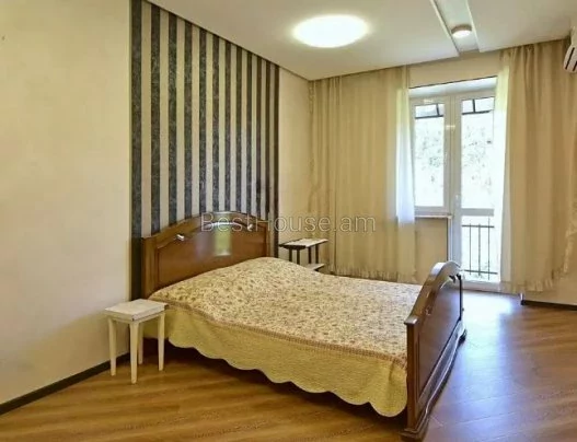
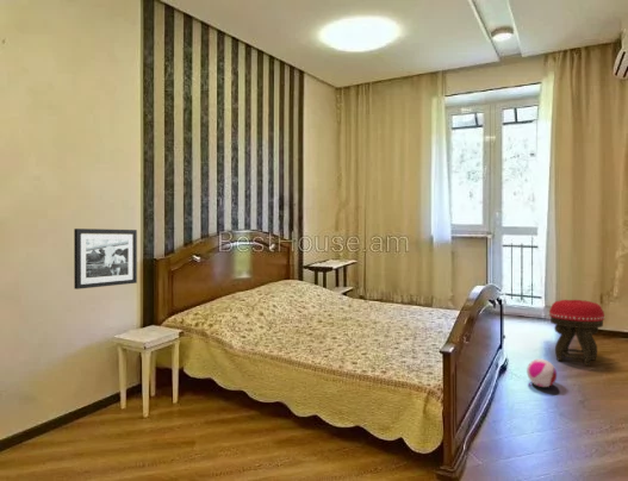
+ plush toy [526,357,558,388]
+ picture frame [73,227,138,291]
+ stool [548,299,605,366]
